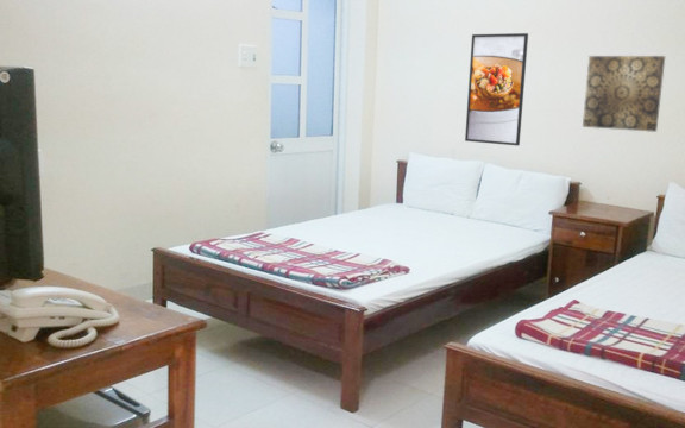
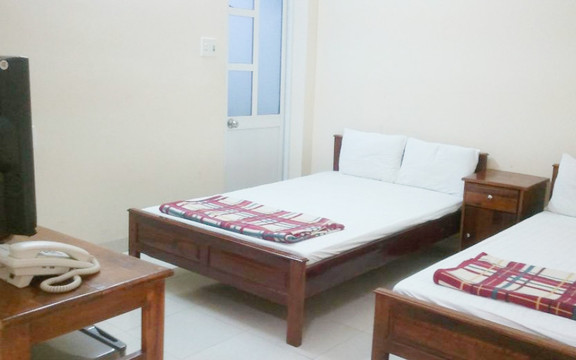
- wall art [582,55,666,133]
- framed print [464,32,529,146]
